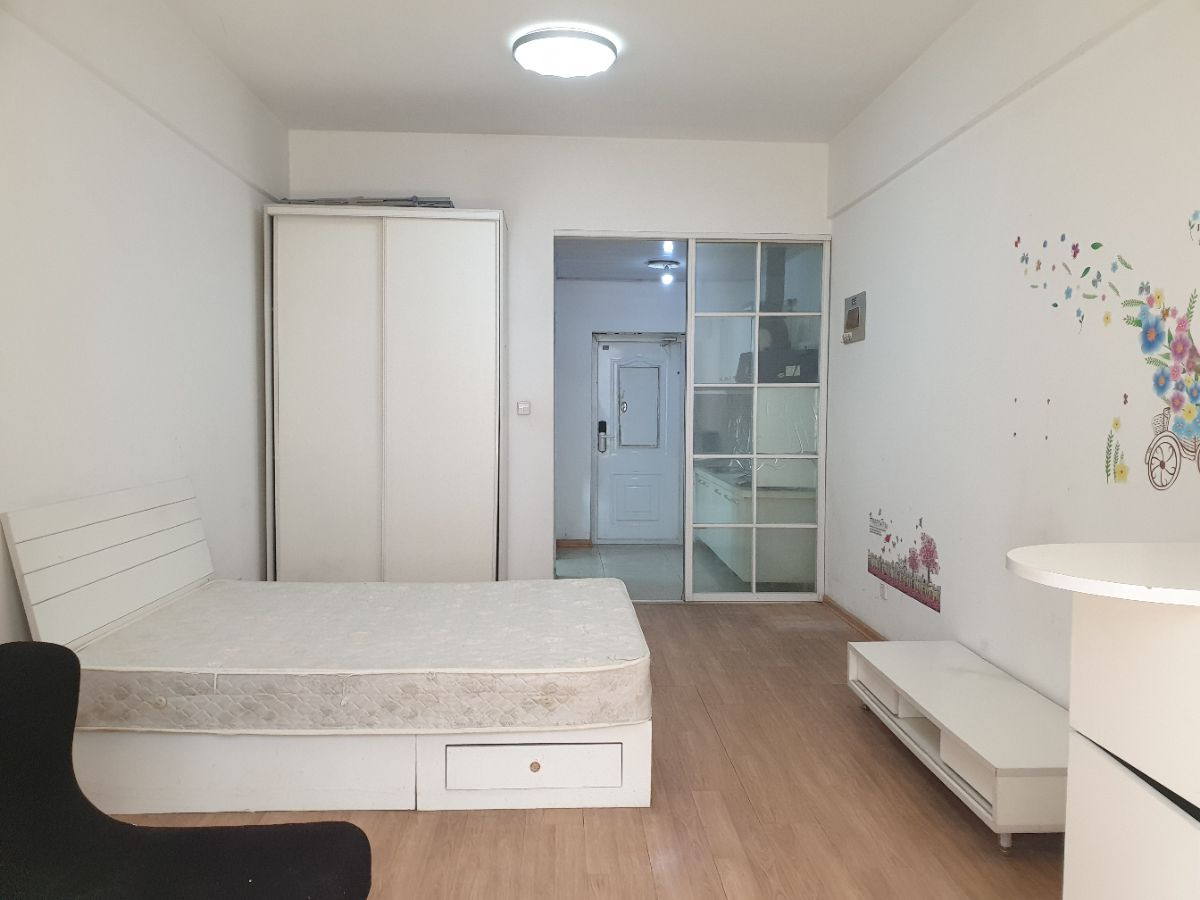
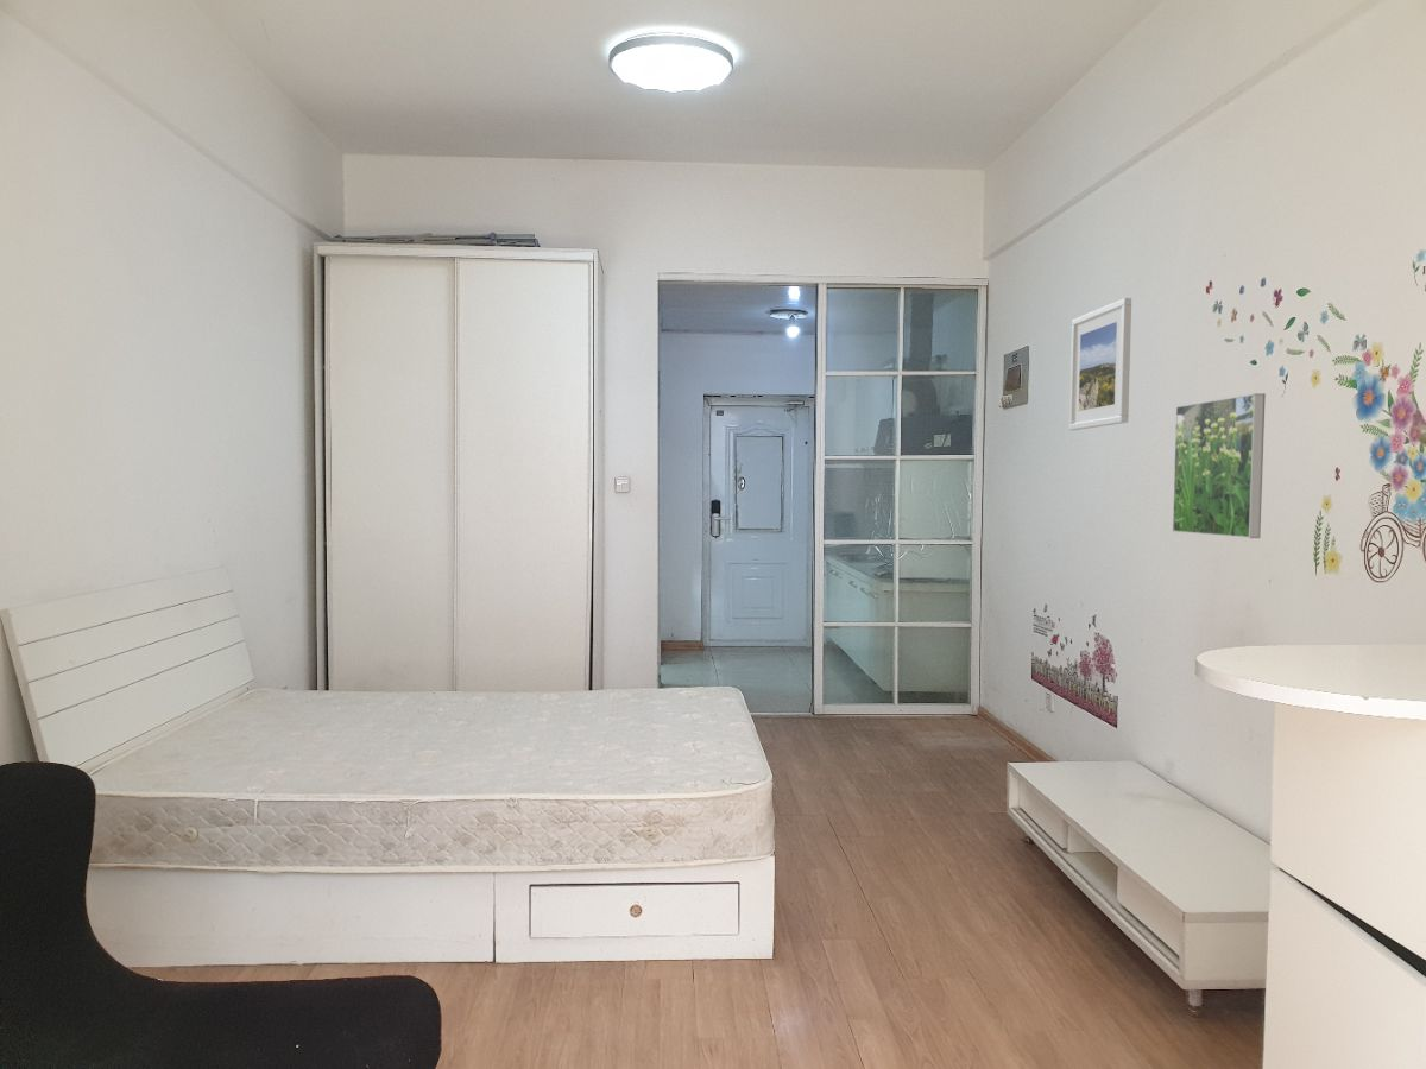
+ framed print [1172,392,1267,539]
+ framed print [1068,297,1132,431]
